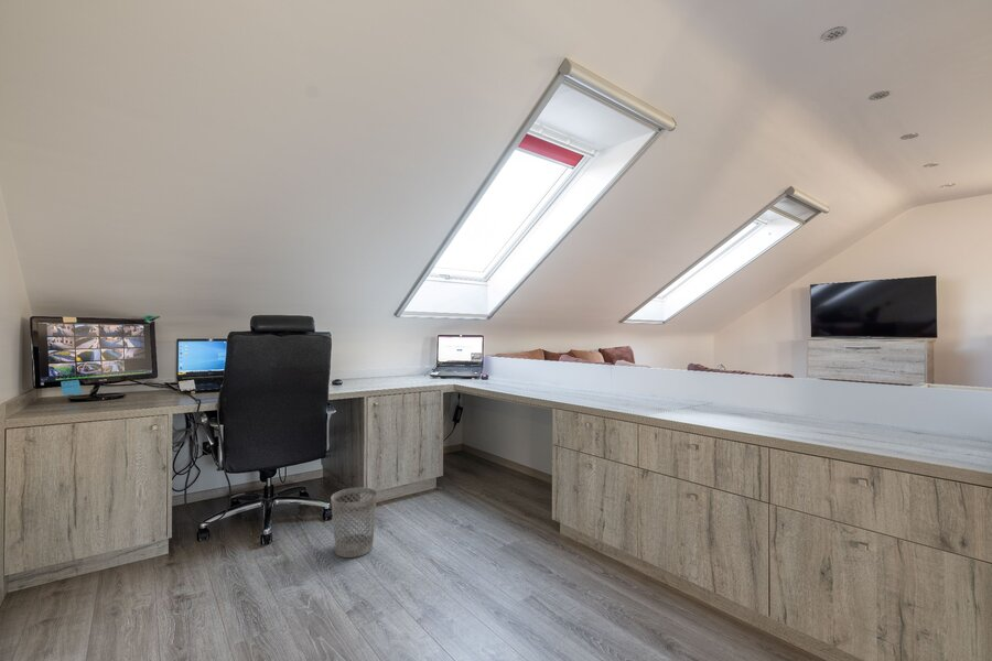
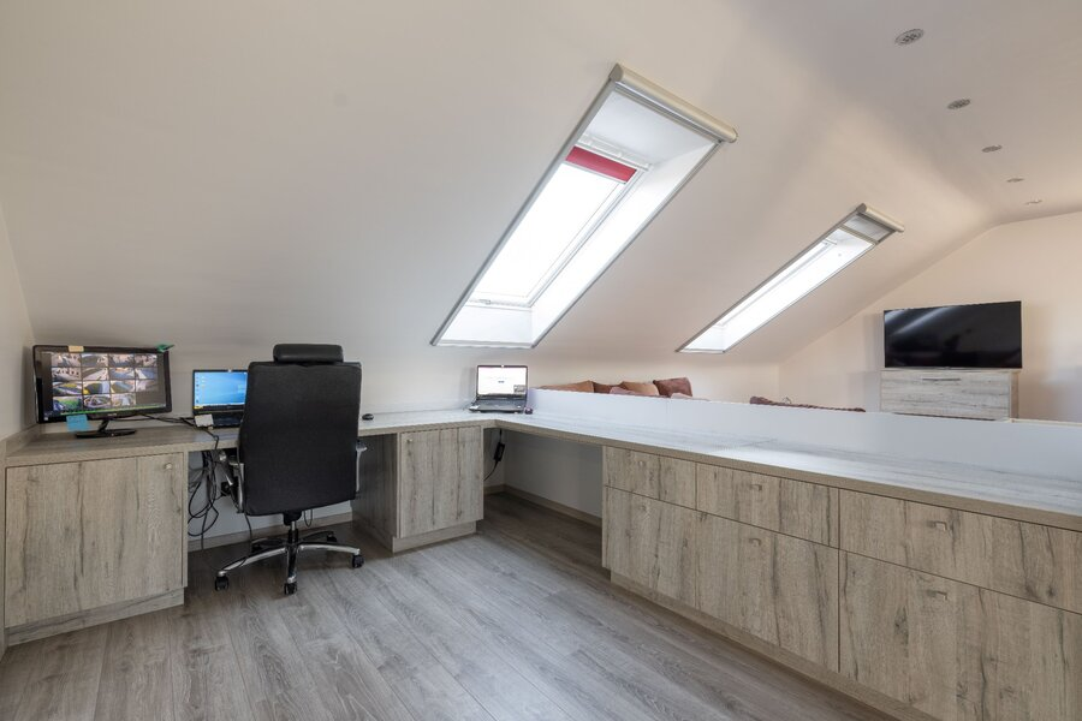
- wastebasket [330,486,378,559]
